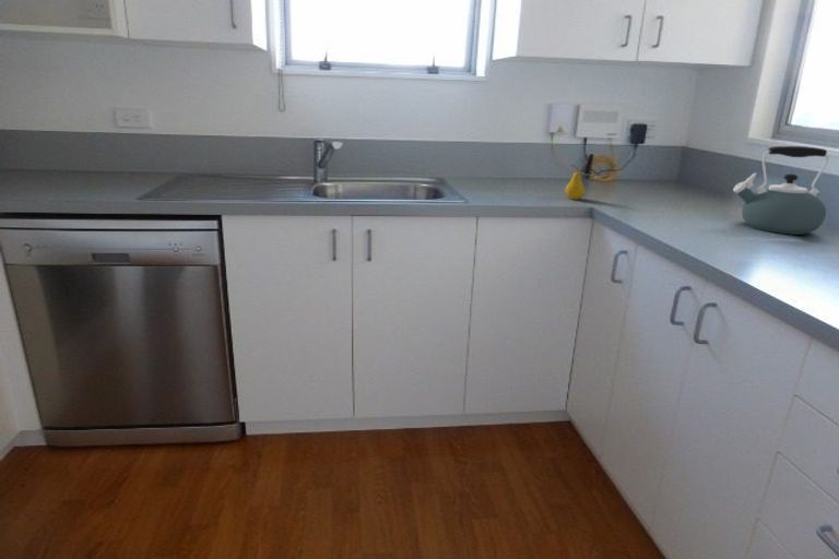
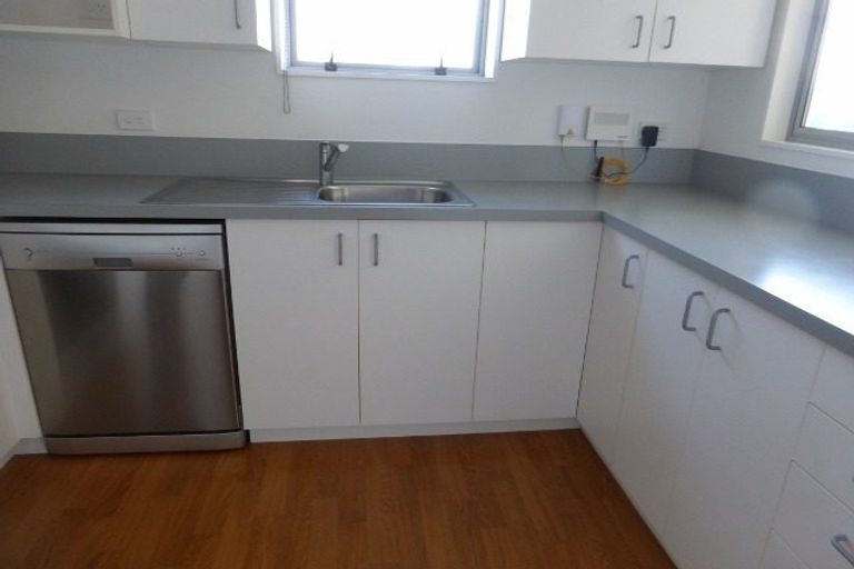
- kettle [732,145,829,236]
- fruit [565,164,586,201]
